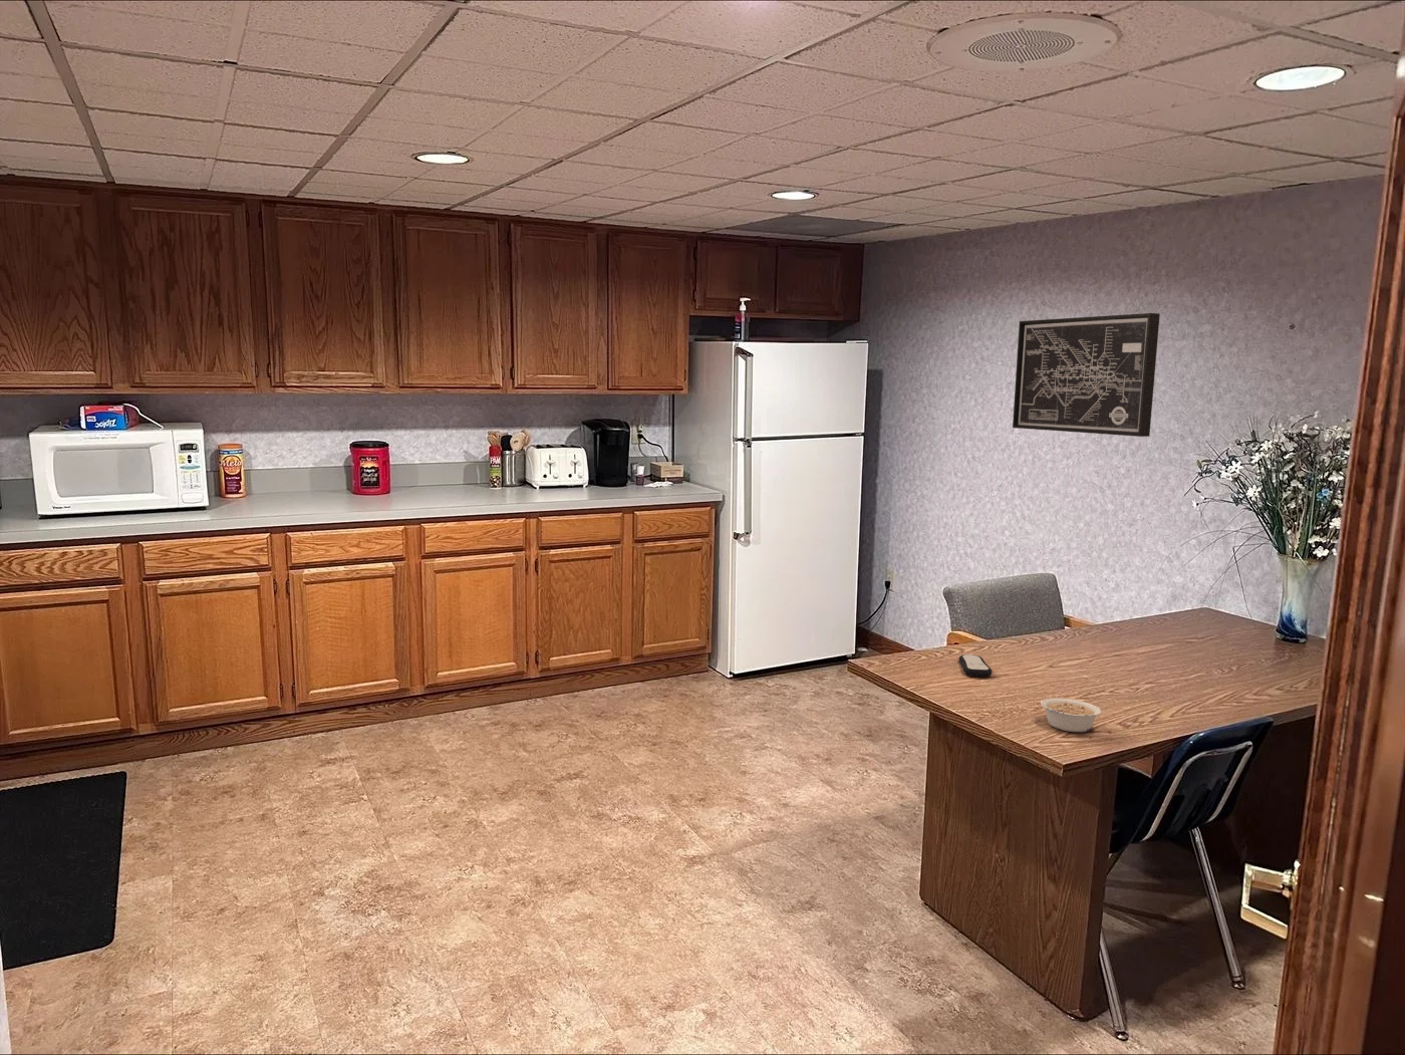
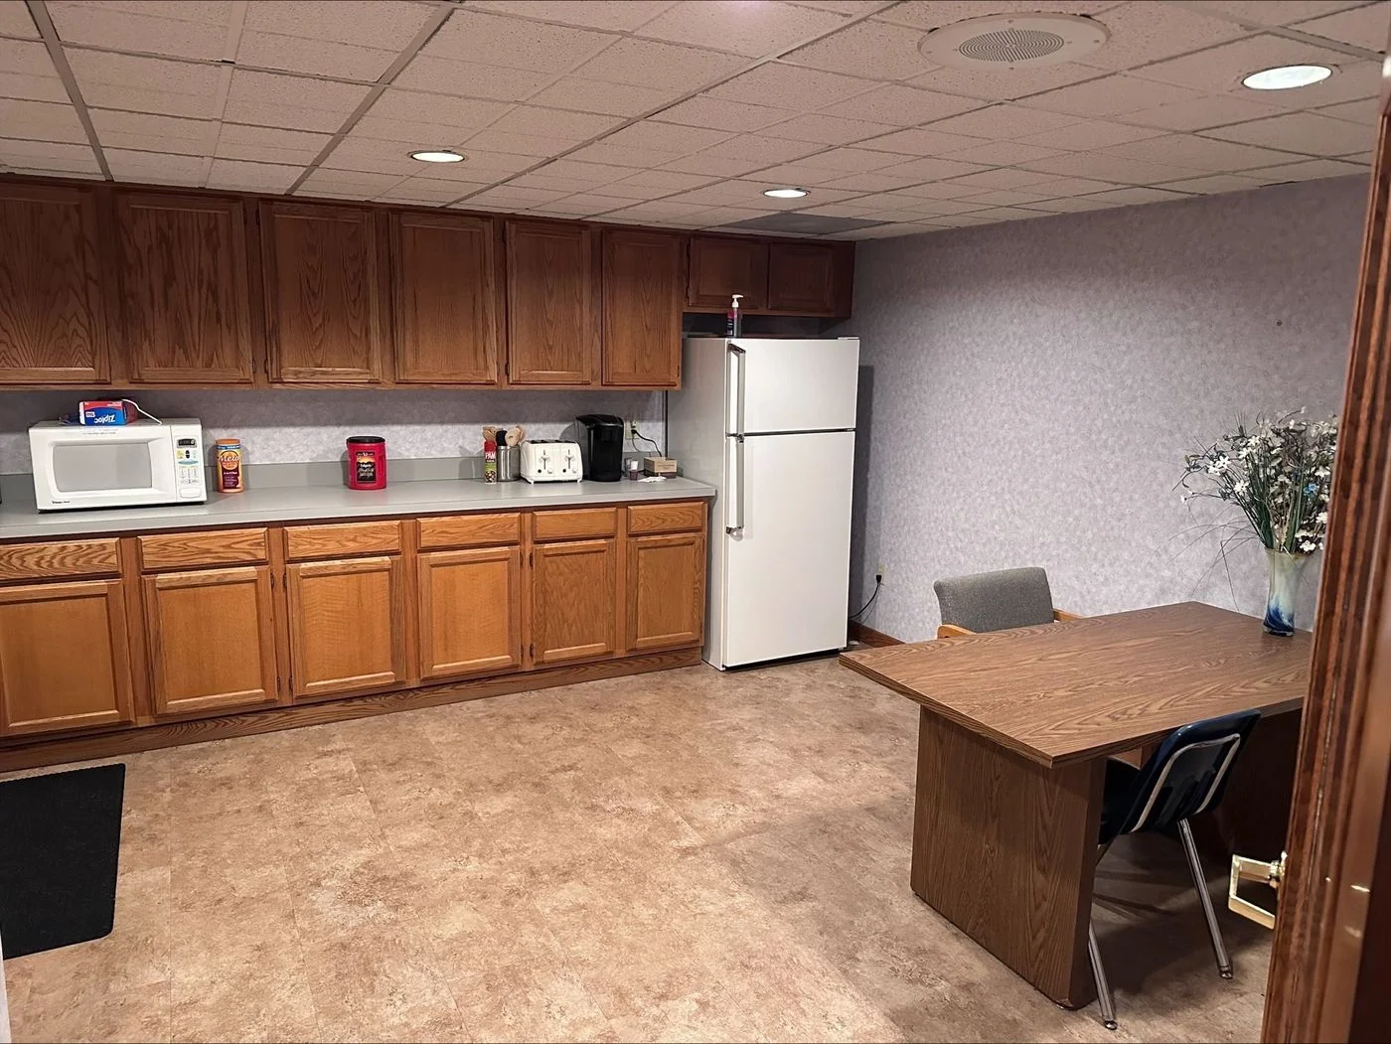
- legume [1039,697,1101,733]
- remote control [957,654,994,677]
- wall art [1012,313,1161,438]
